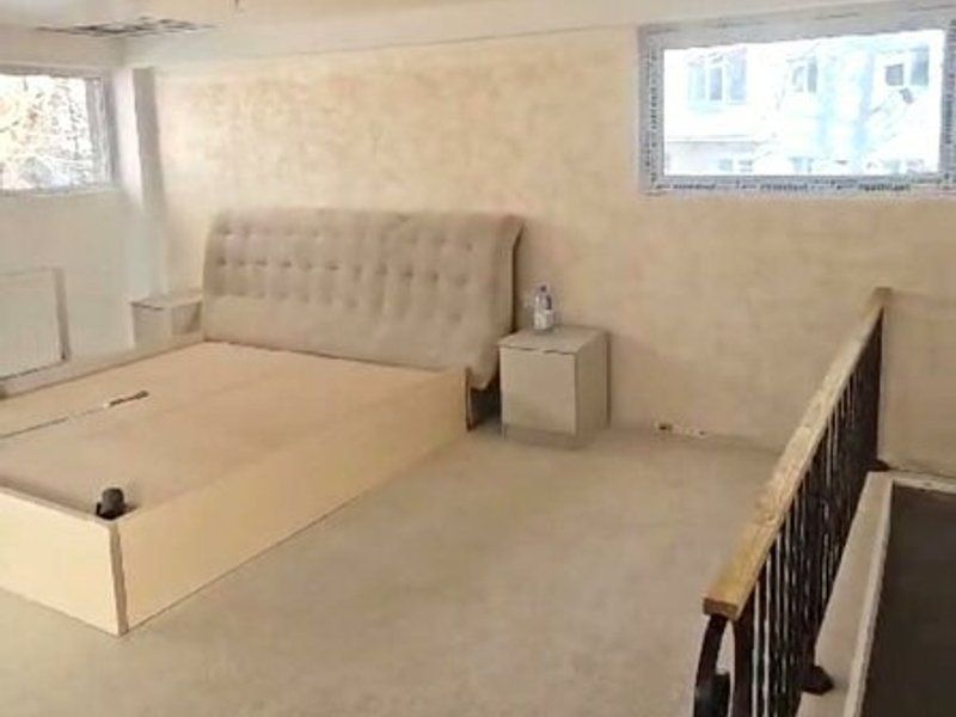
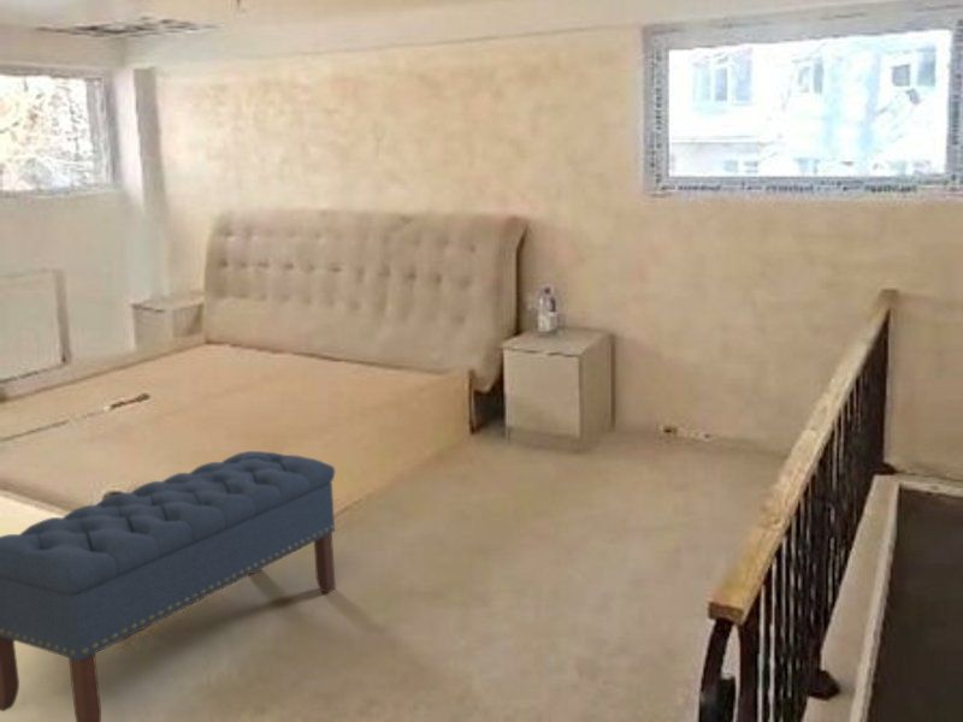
+ bench [0,450,337,722]
